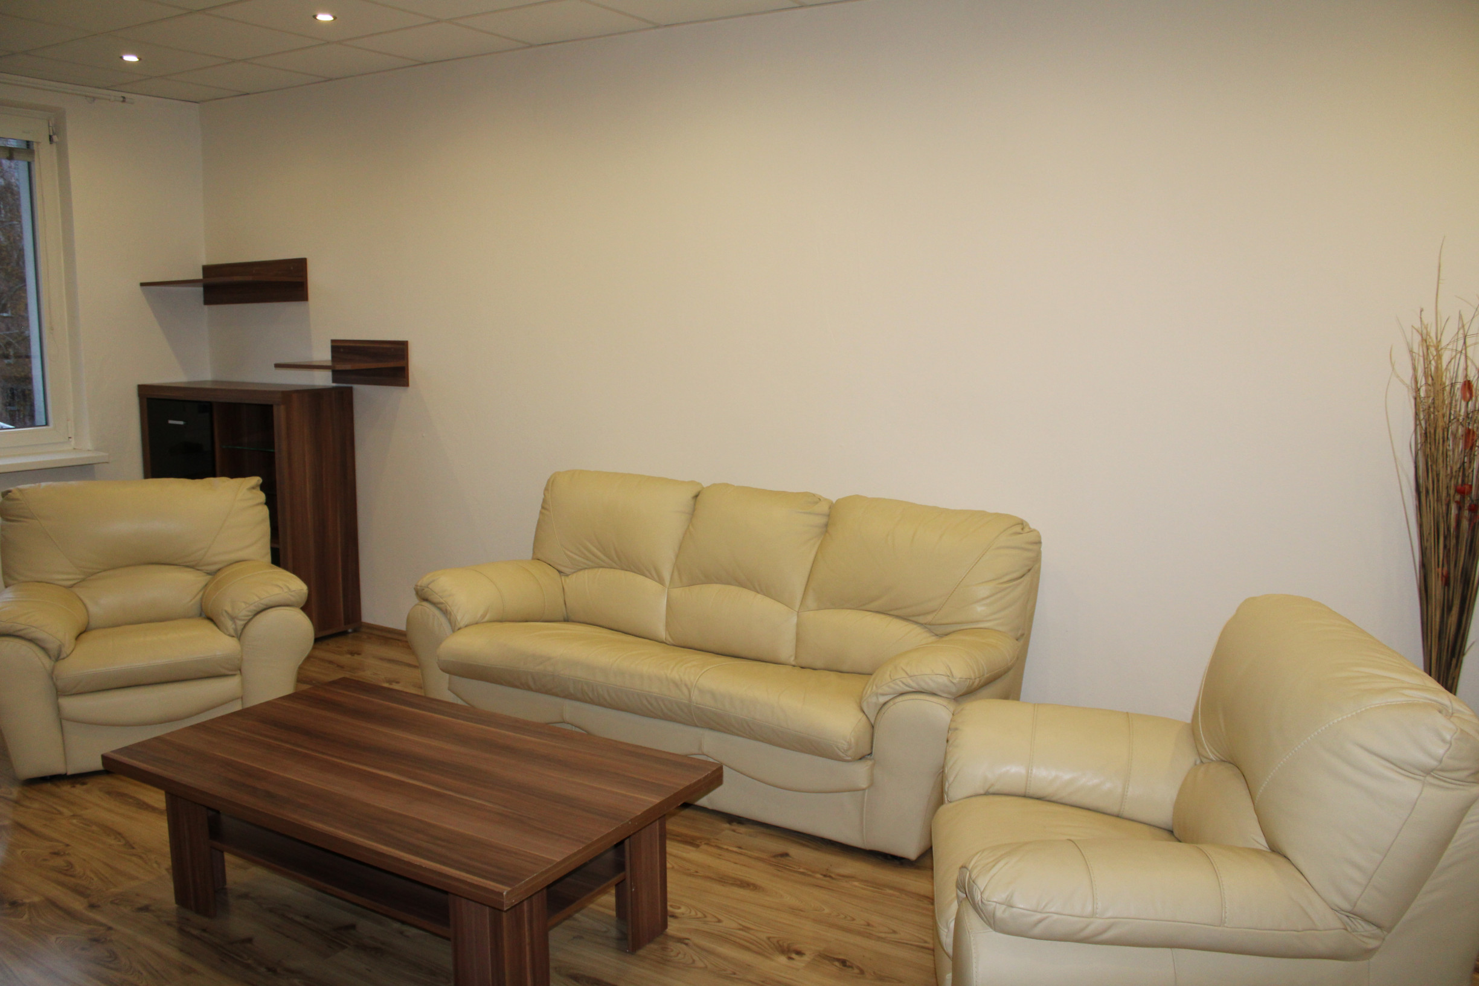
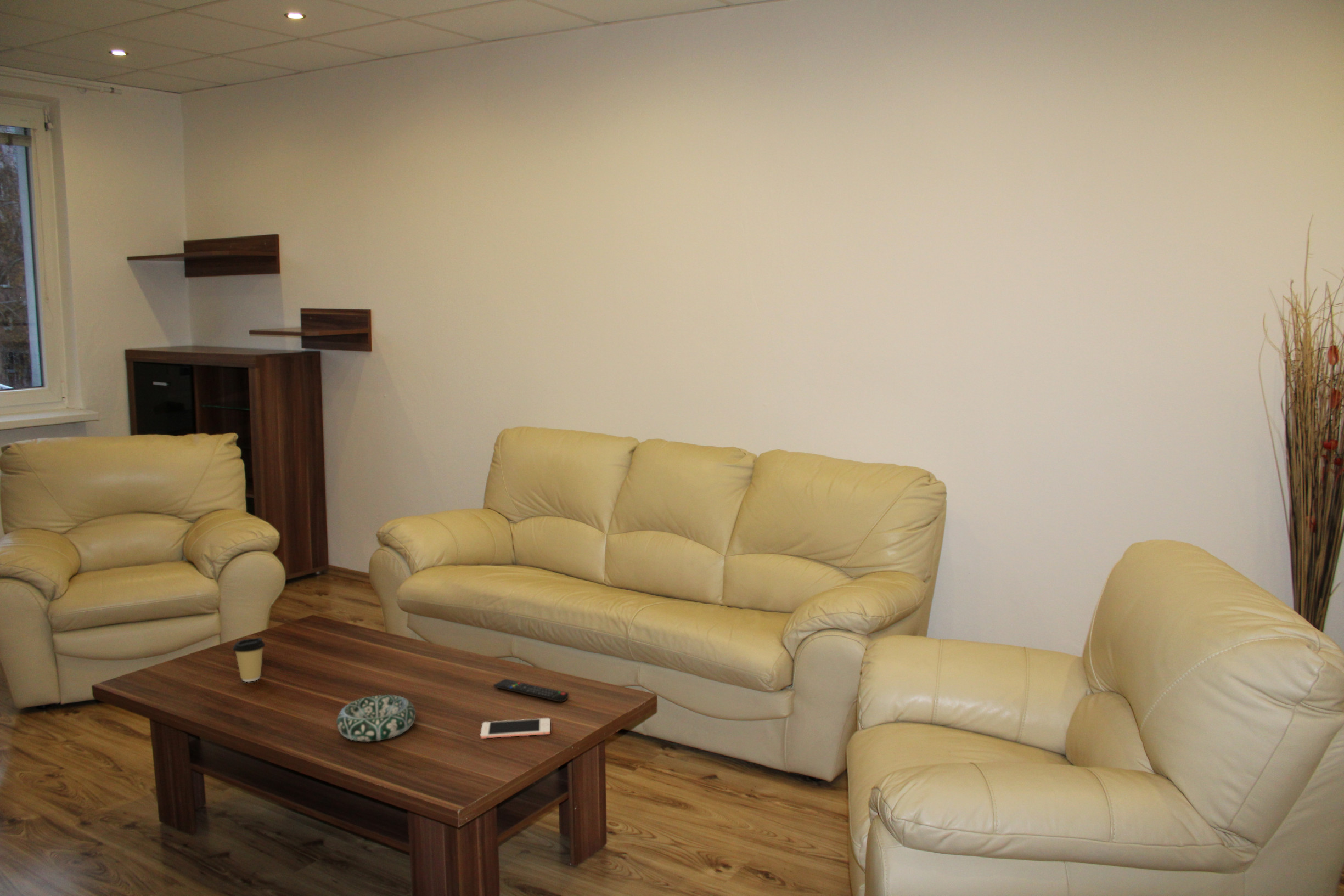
+ coffee cup [232,637,266,683]
+ decorative bowl [336,694,417,742]
+ cell phone [480,718,551,739]
+ remote control [493,678,569,703]
